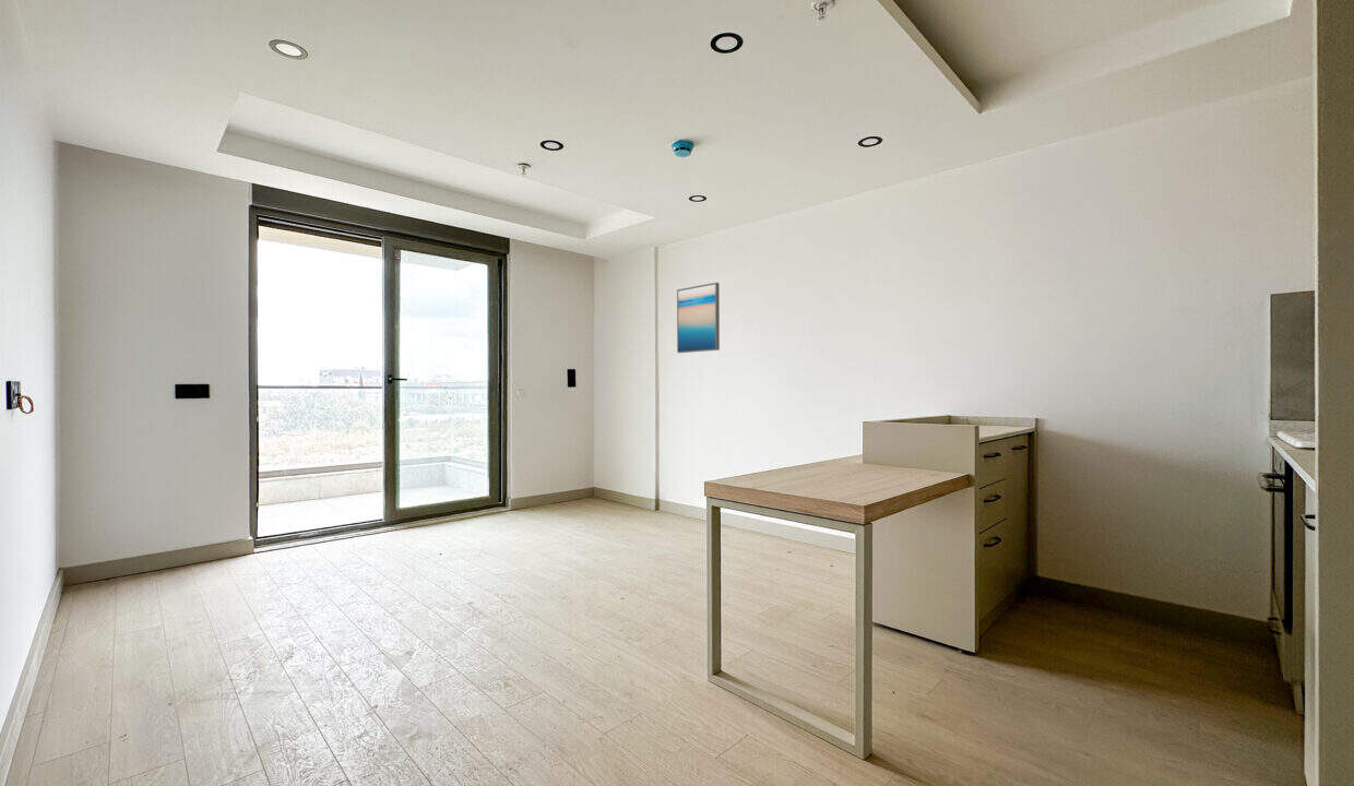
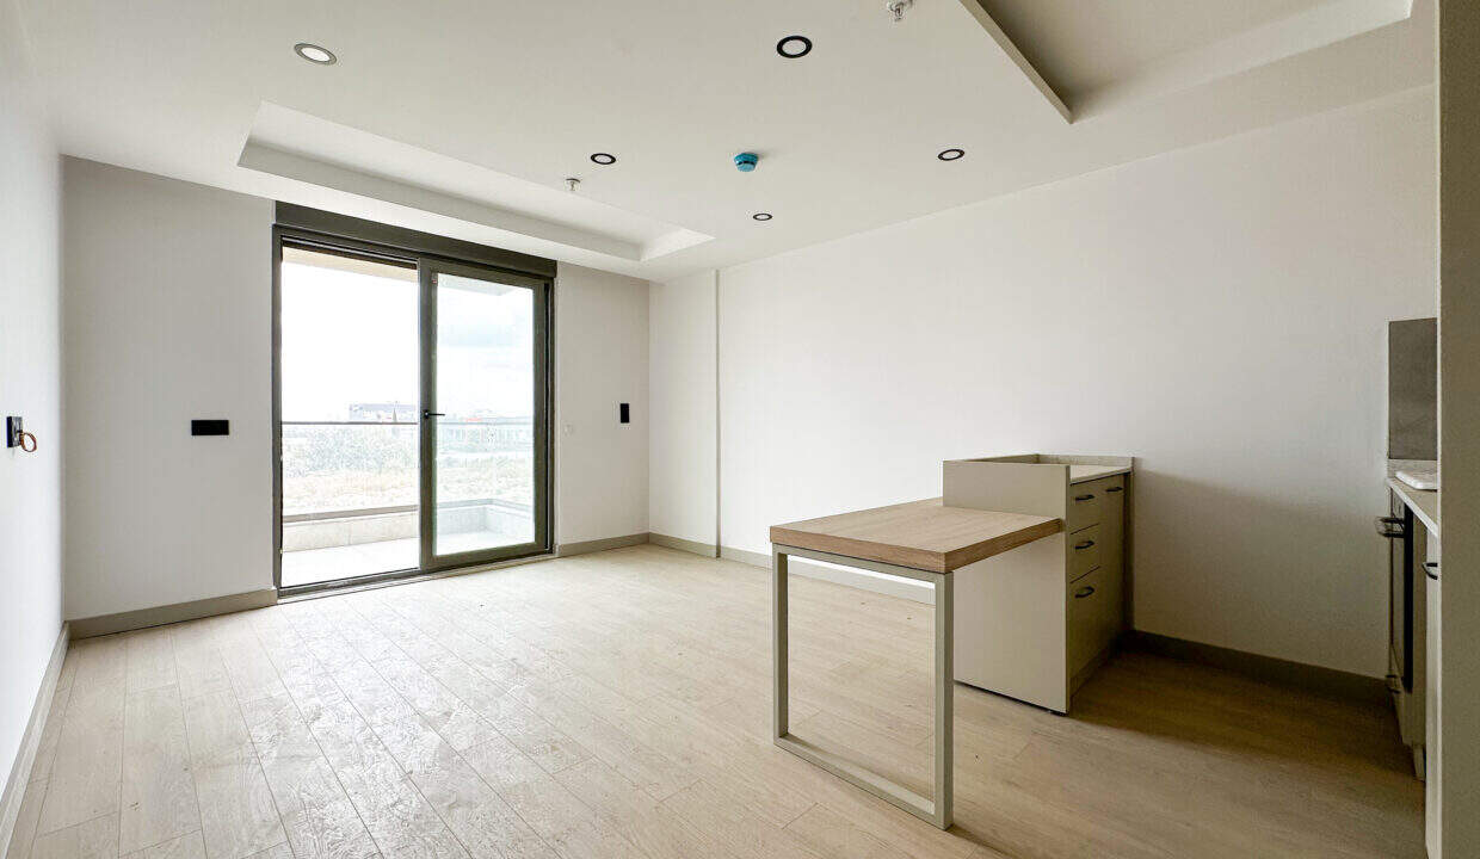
- wall art [676,282,721,354]
